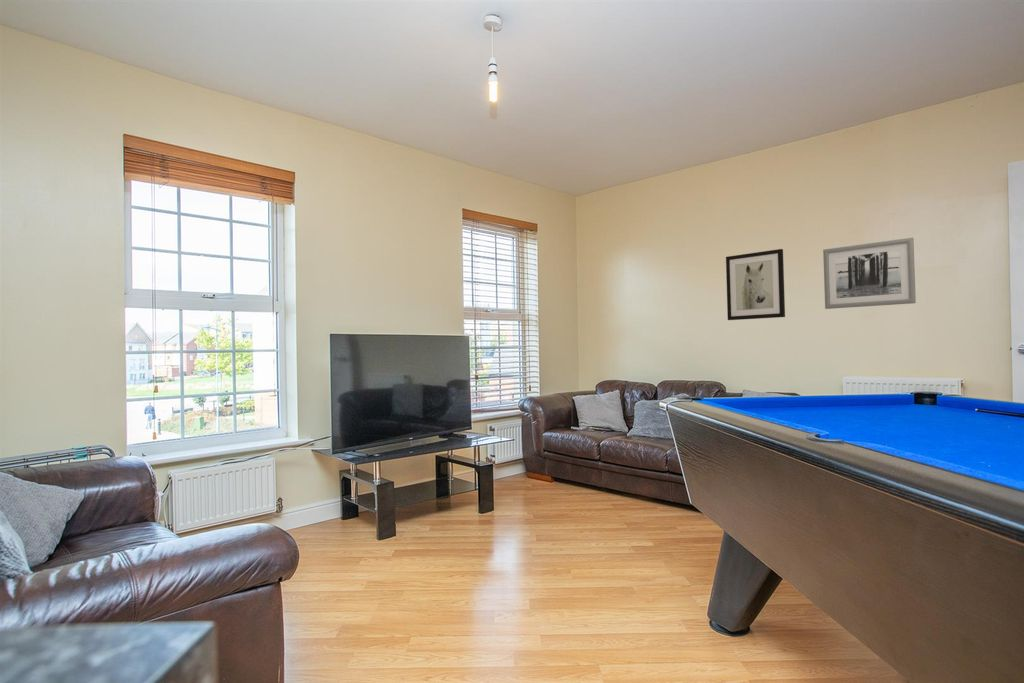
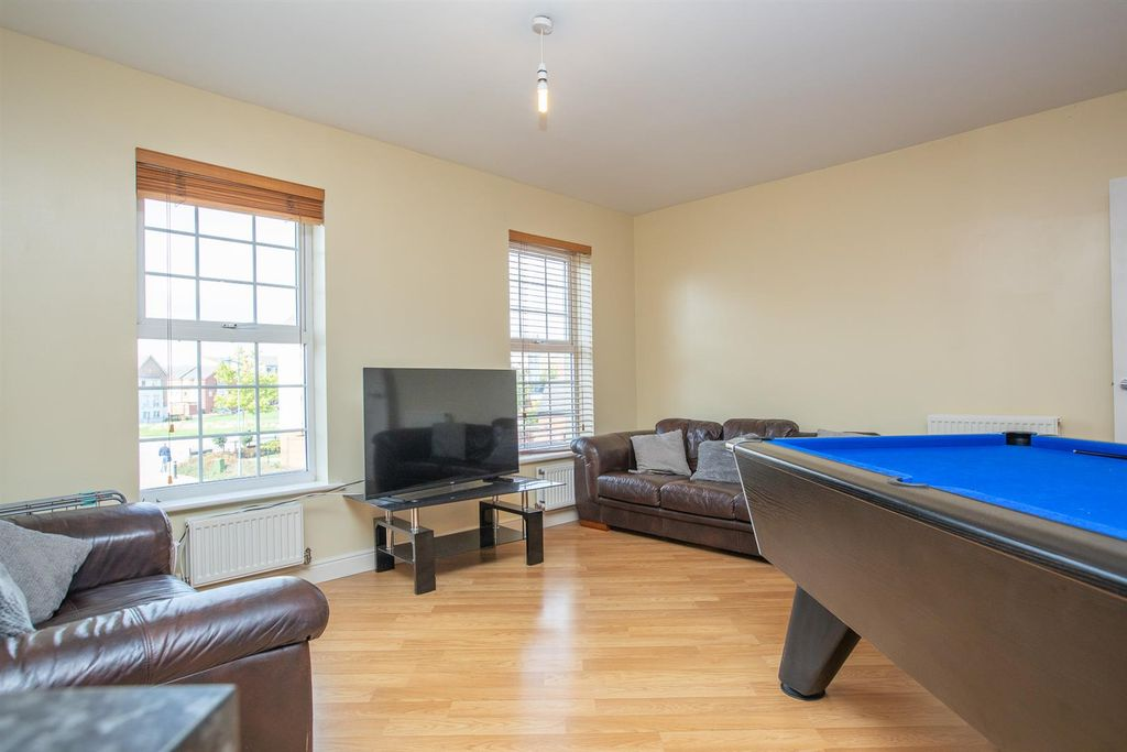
- wall art [725,248,786,321]
- wall art [822,237,917,310]
